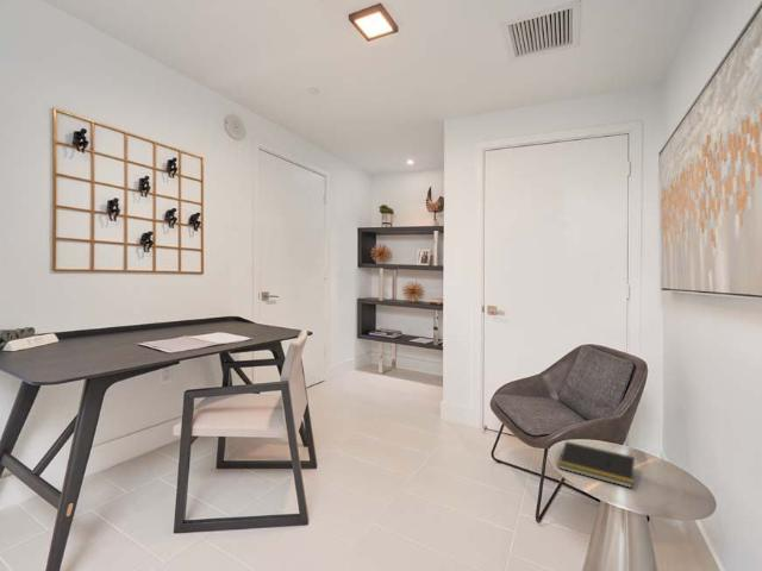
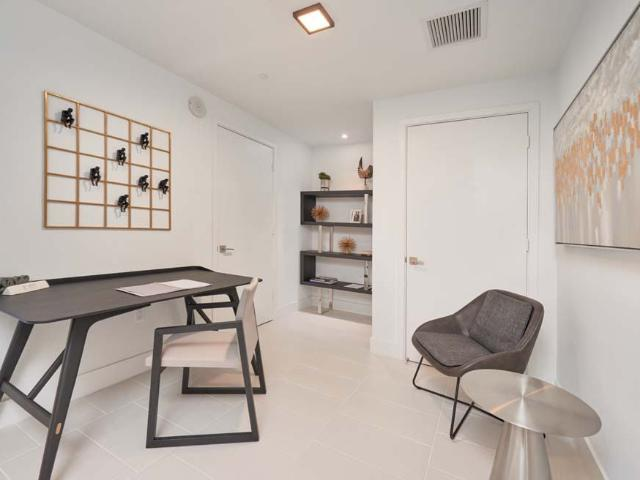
- notepad [556,440,636,489]
